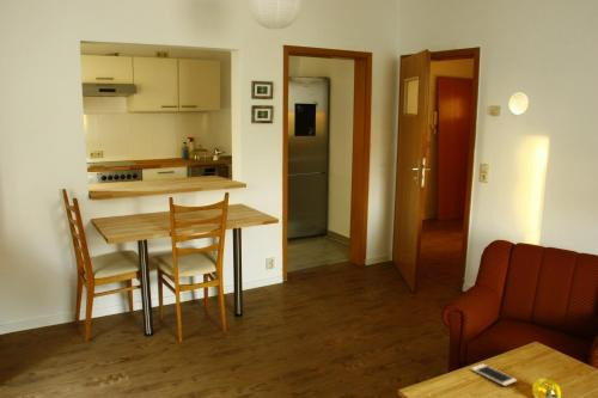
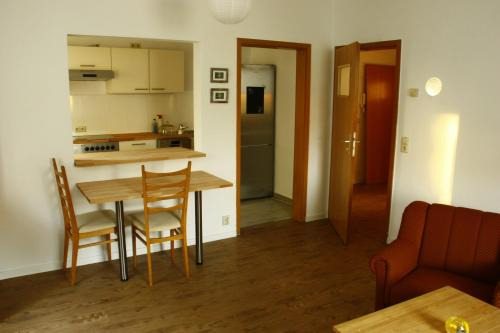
- cell phone [470,363,518,387]
